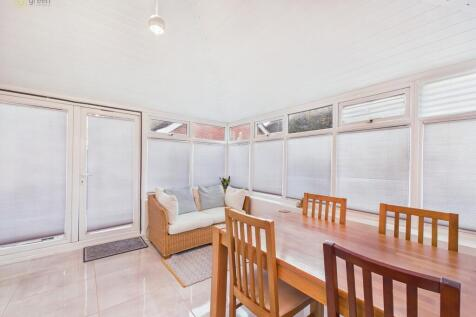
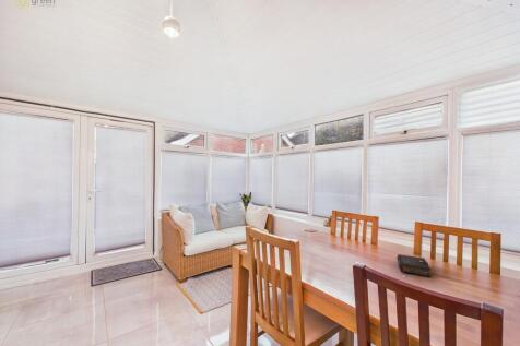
+ book [397,253,432,278]
